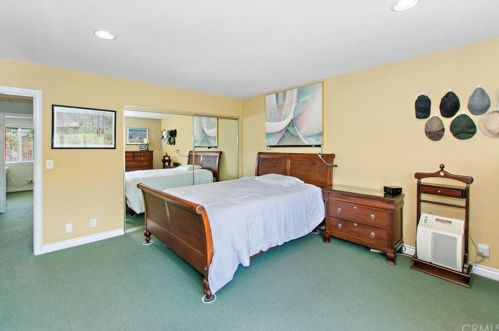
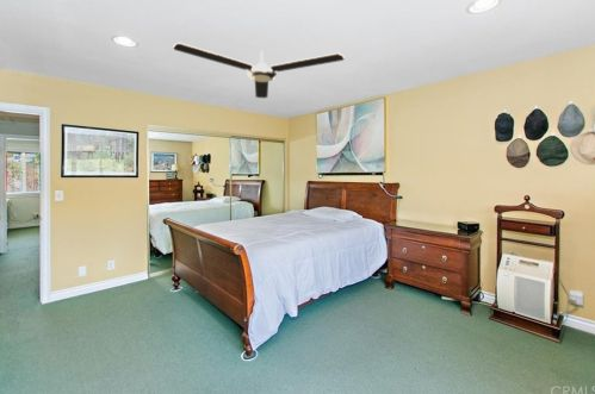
+ ceiling fan [172,42,346,99]
